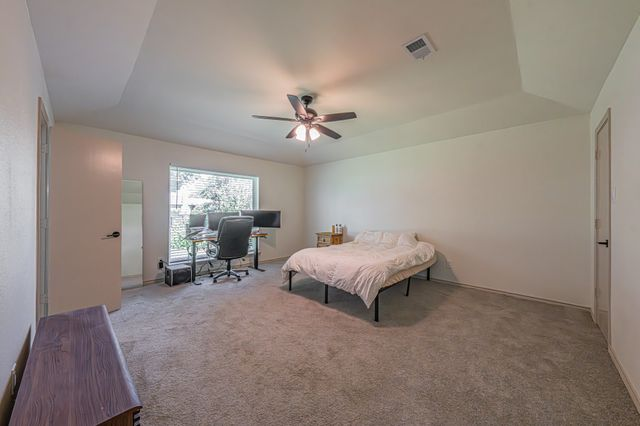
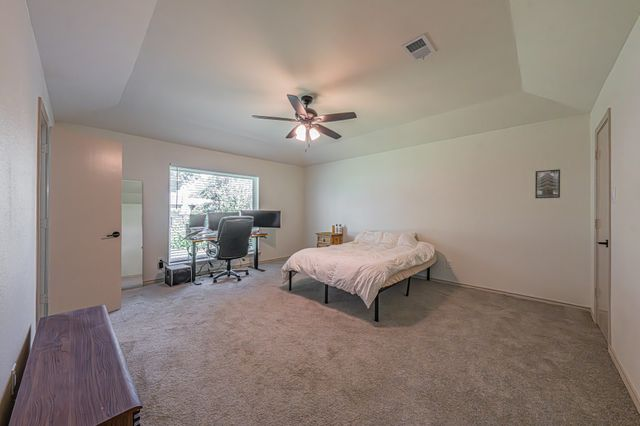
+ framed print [534,168,561,199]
